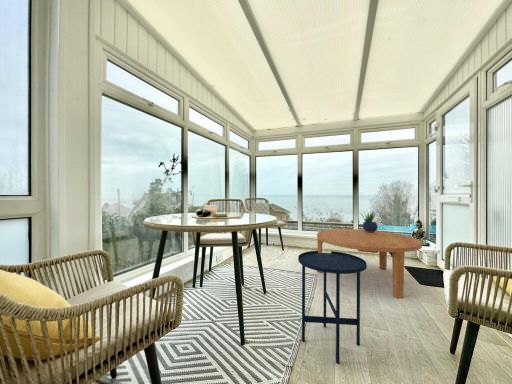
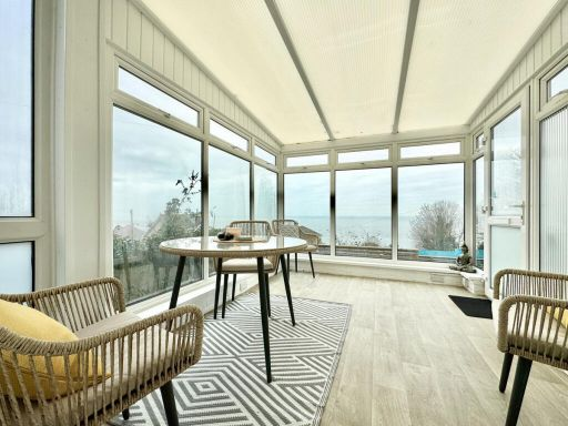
- side table [297,250,368,365]
- coffee table [316,228,423,300]
- potted plant [360,211,379,232]
